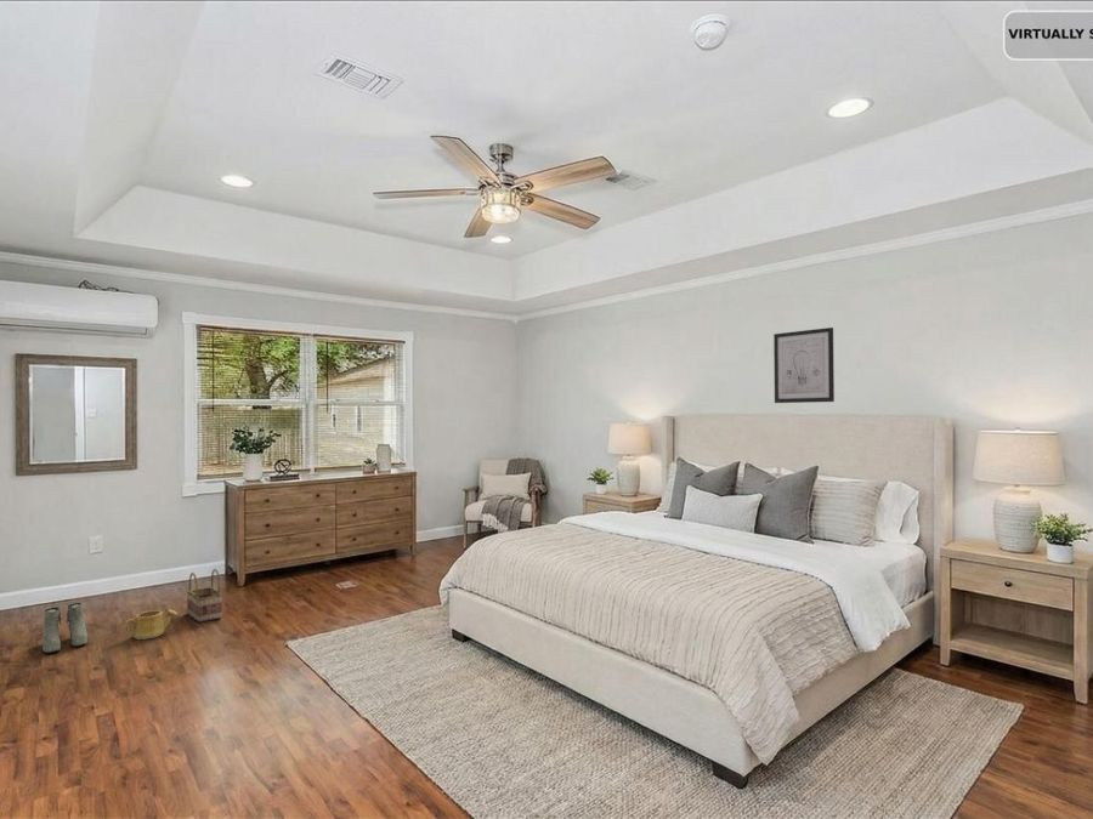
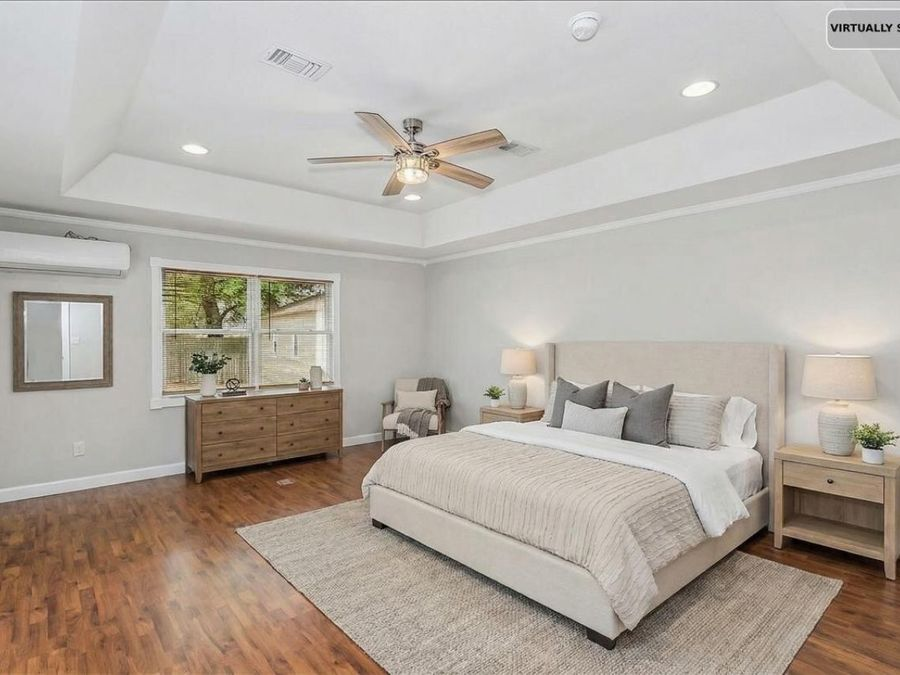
- wall art [772,326,836,404]
- watering can [123,608,179,641]
- basket [186,568,223,624]
- boots [41,602,89,654]
